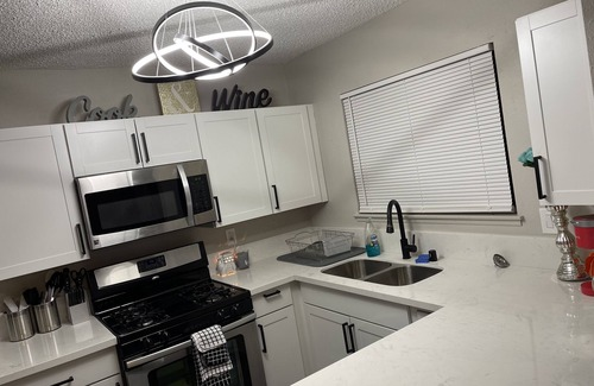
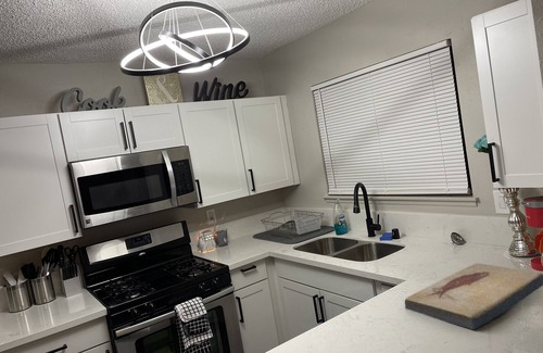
+ fish fossil [404,262,543,330]
